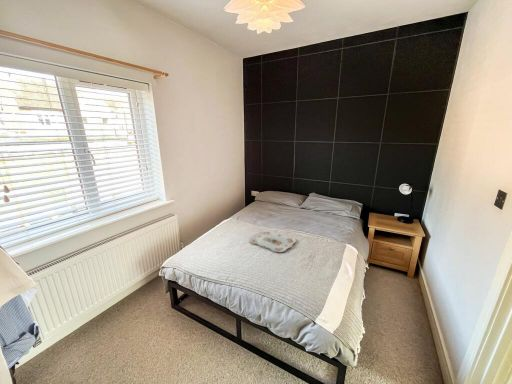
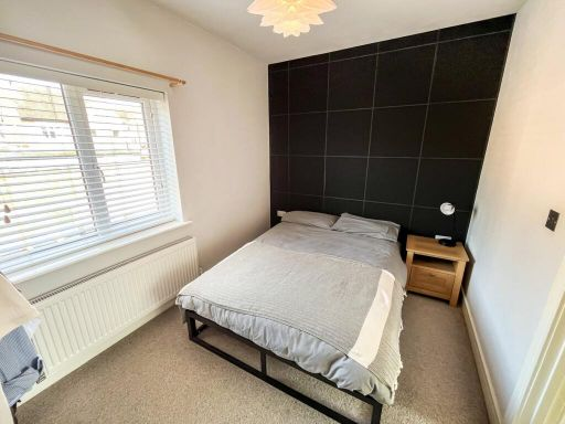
- serving tray [248,229,297,253]
